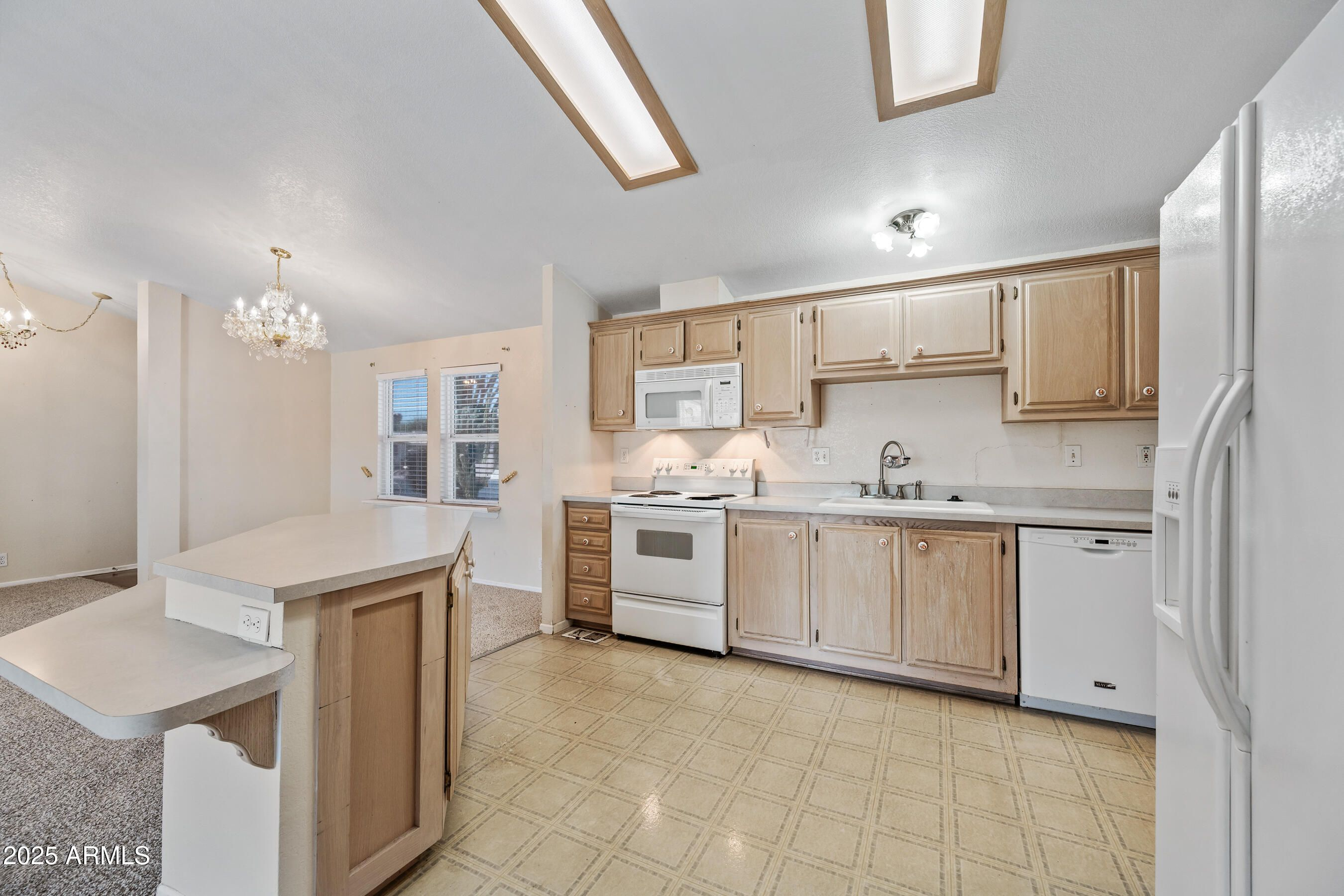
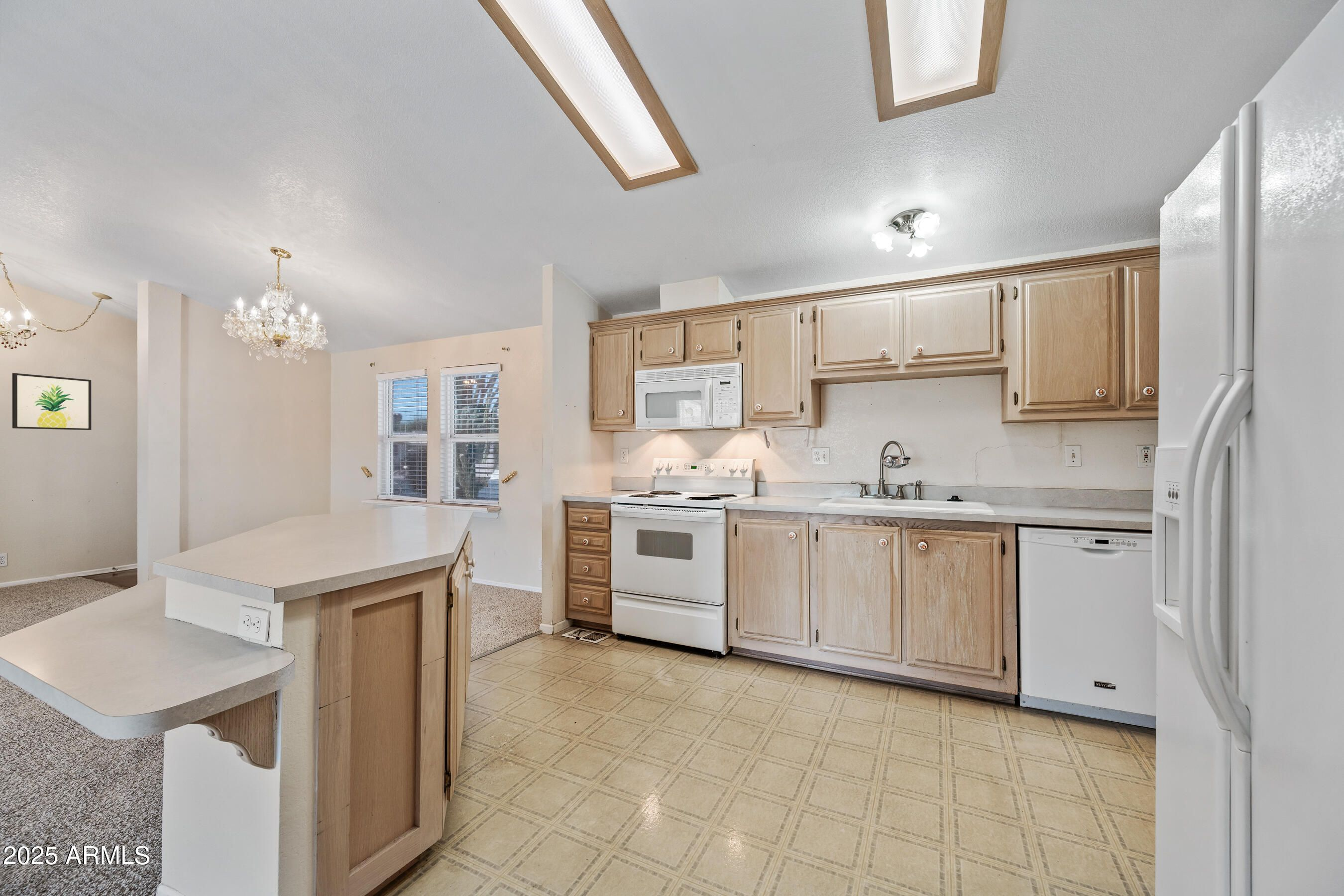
+ wall art [12,372,92,431]
